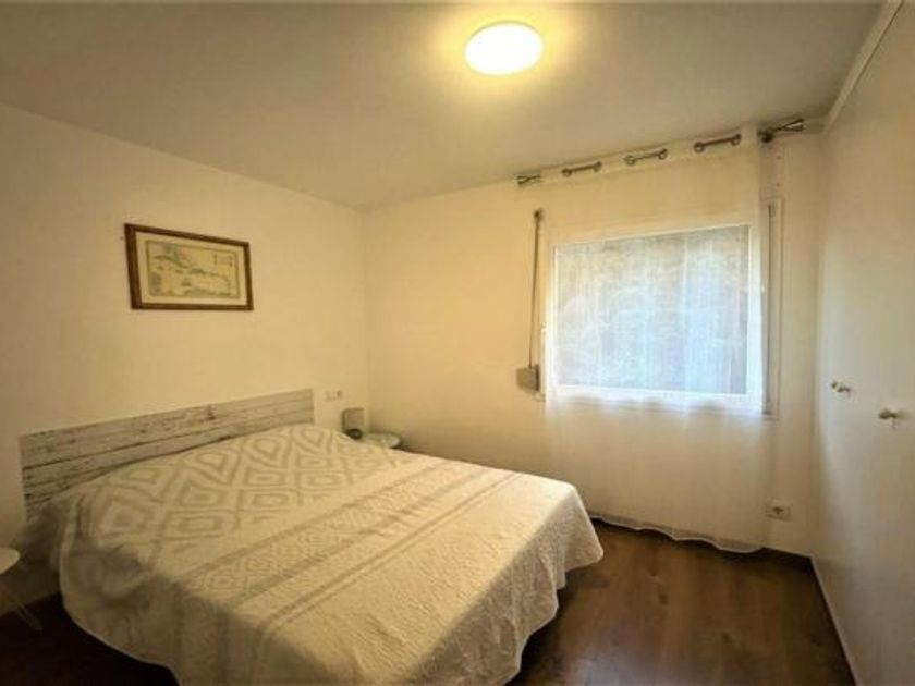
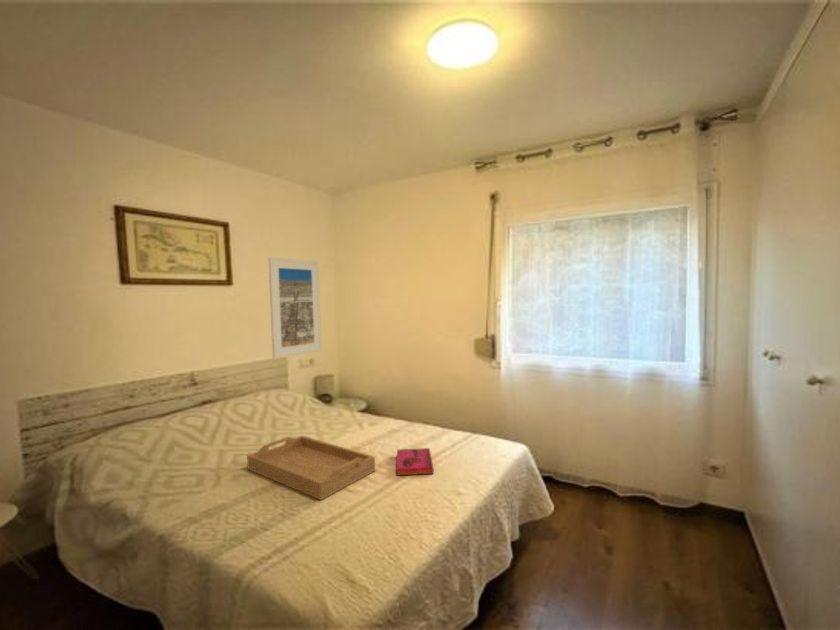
+ serving tray [246,435,376,501]
+ hardback book [396,447,435,476]
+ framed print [267,256,323,360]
